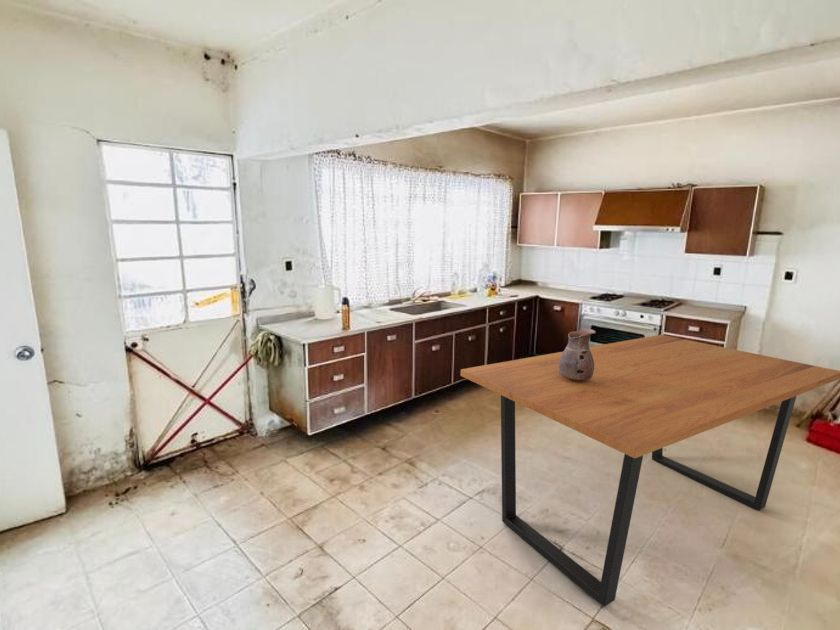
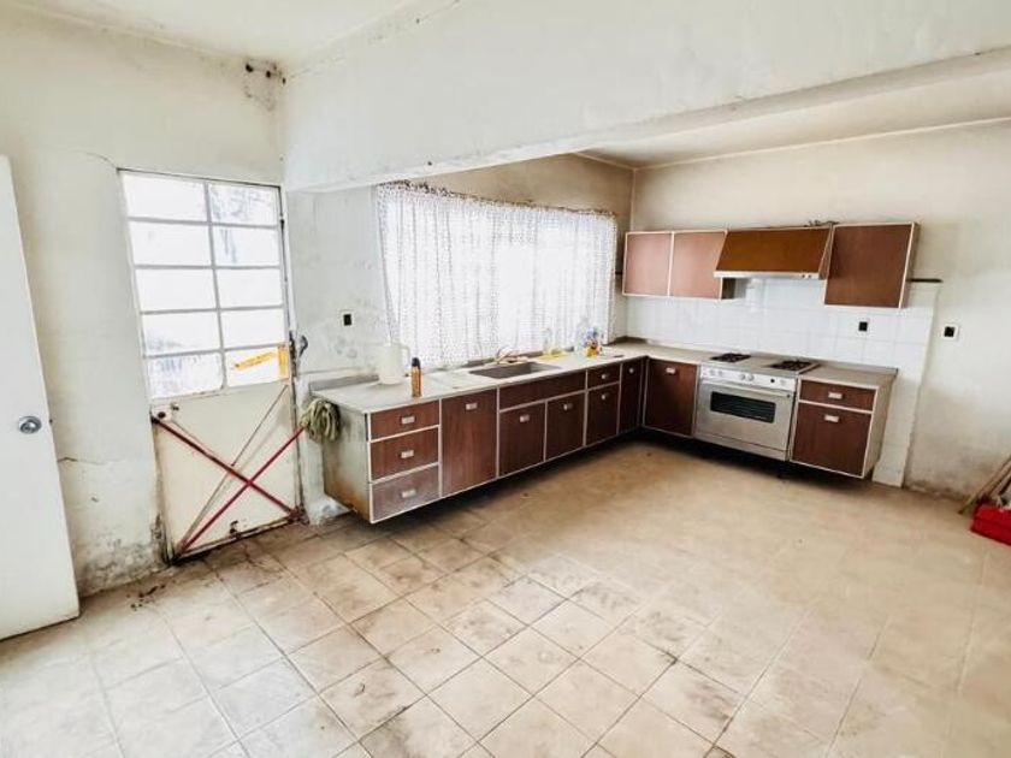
- pitcher [558,327,597,381]
- dining table [460,334,840,608]
